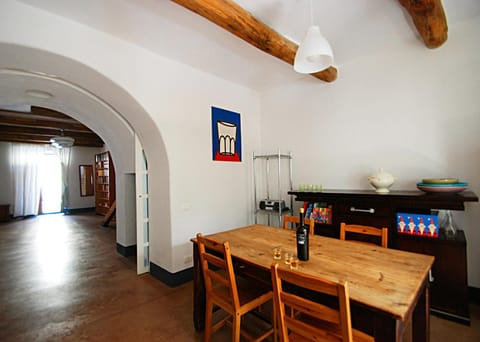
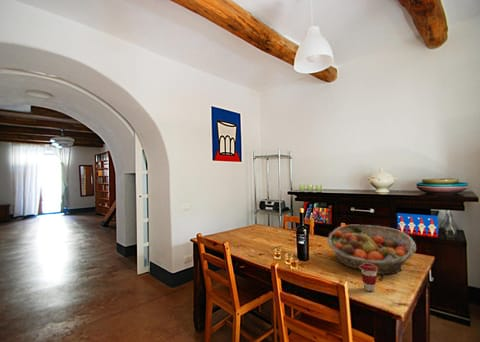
+ fruit basket [326,224,417,275]
+ coffee cup [360,263,378,292]
